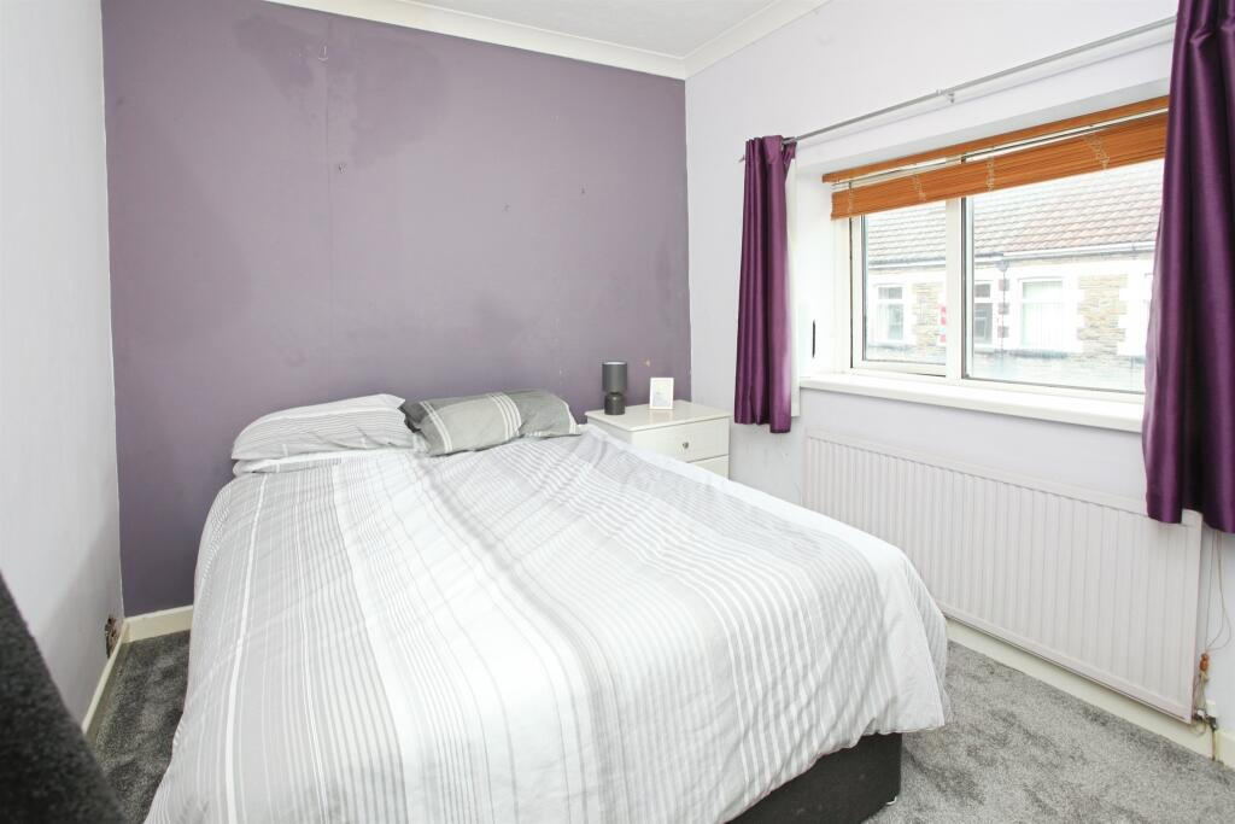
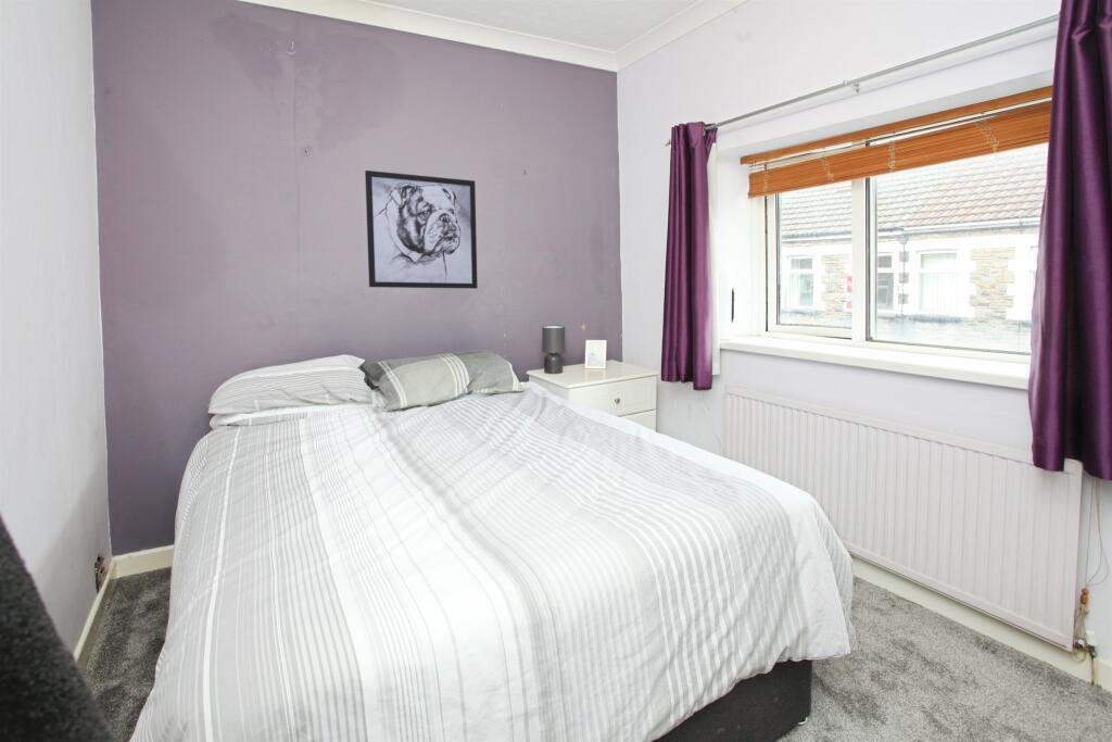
+ wall art [364,169,479,290]
